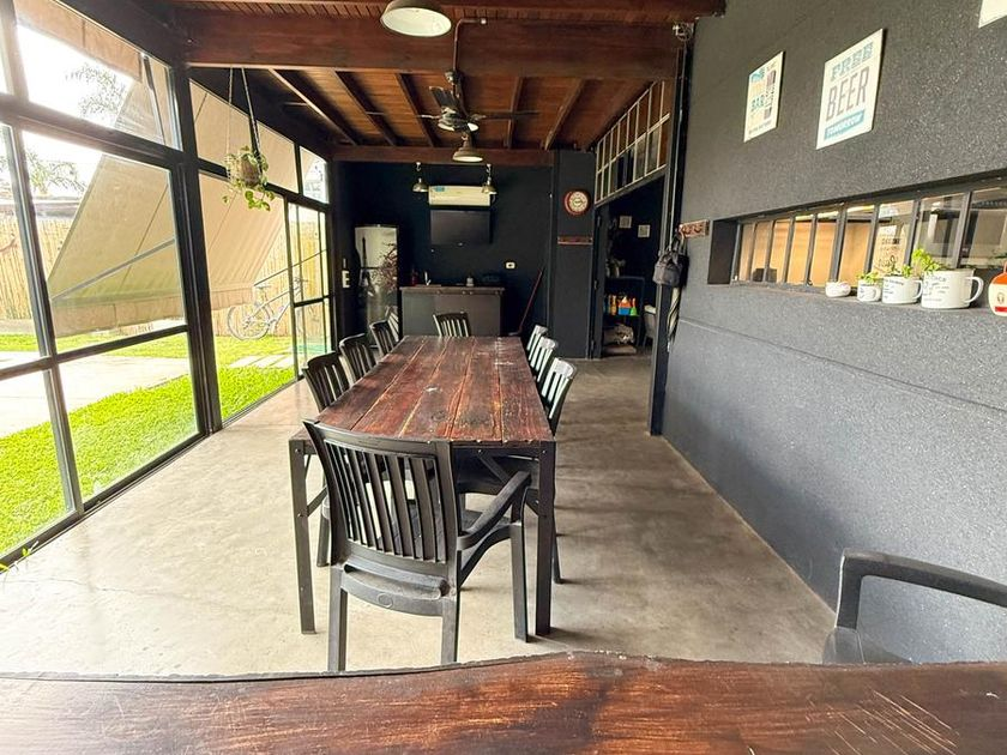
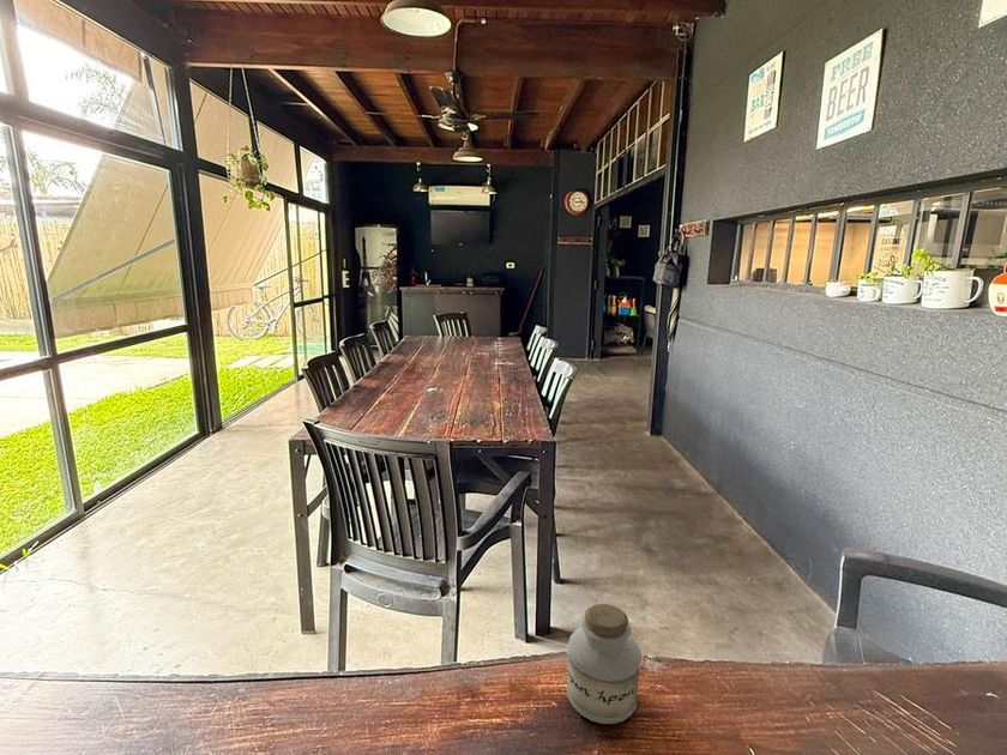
+ jar [566,603,643,725]
